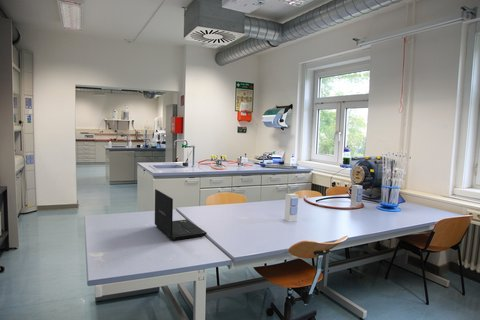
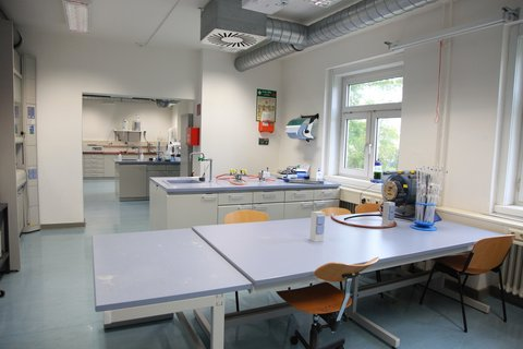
- laptop [154,188,208,241]
